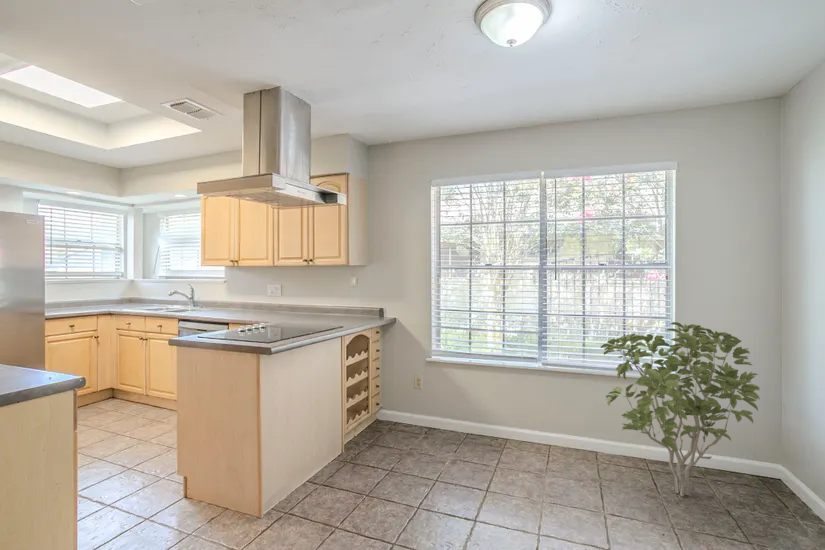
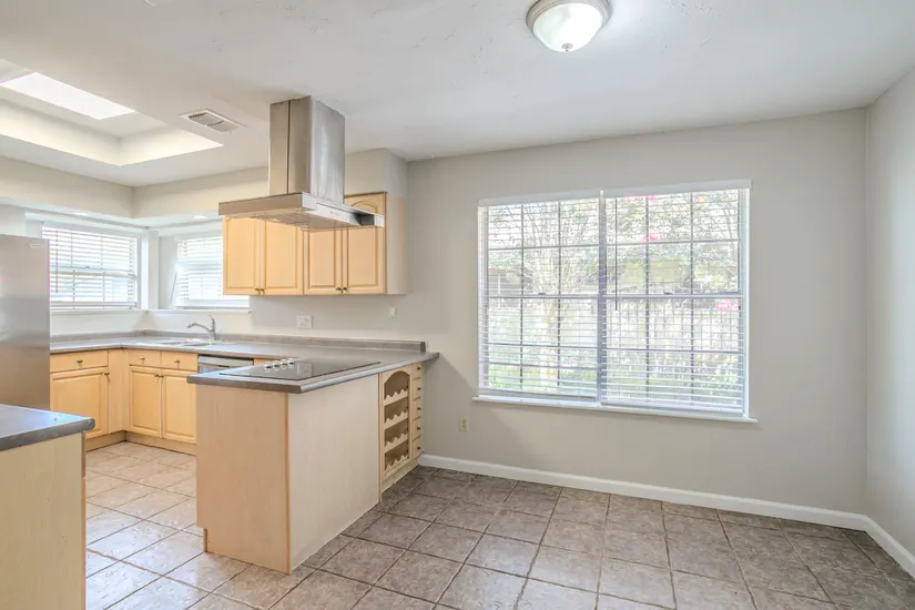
- shrub [600,321,761,497]
